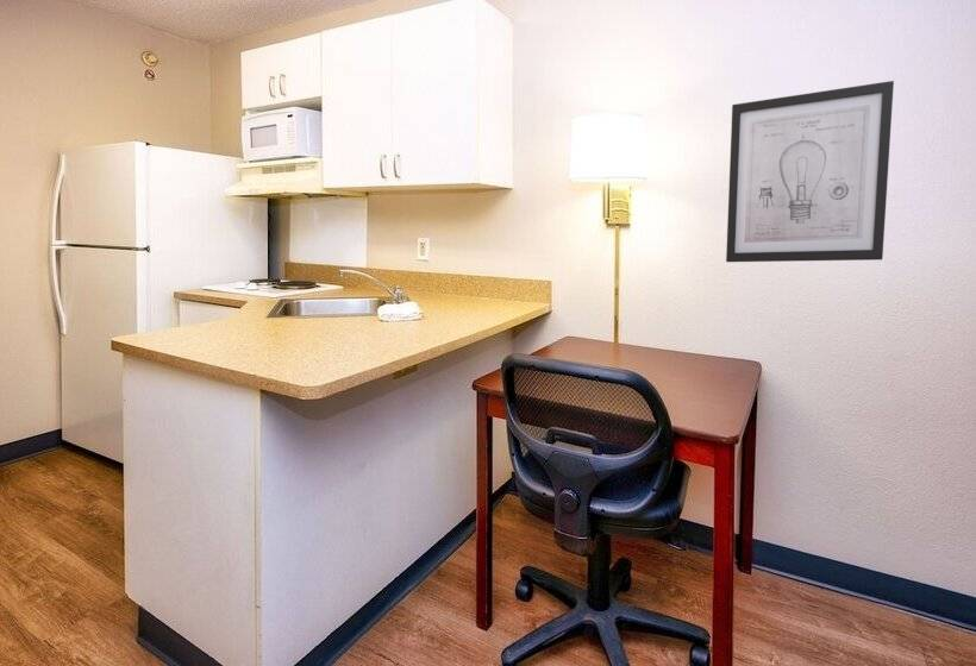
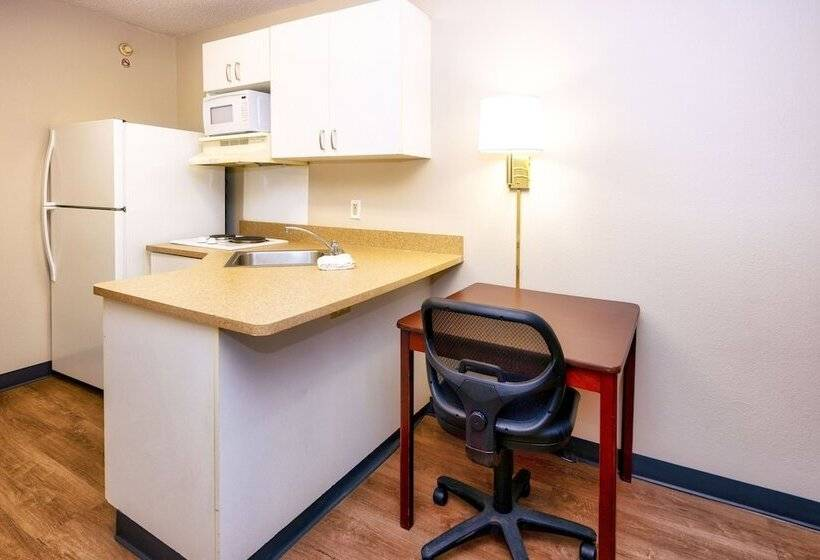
- wall art [725,80,895,263]
